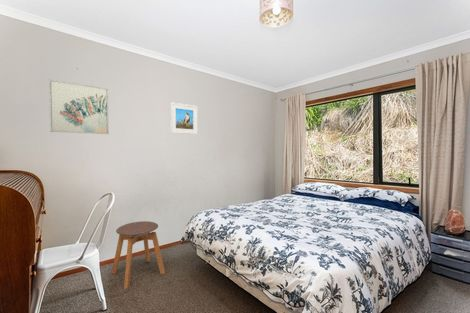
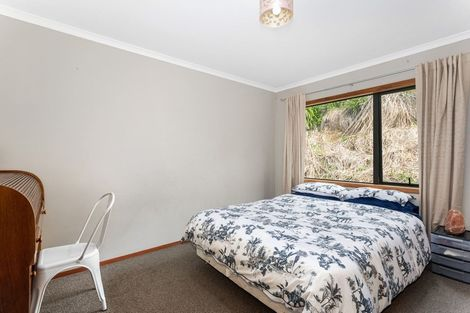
- stool [111,220,166,290]
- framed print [169,101,199,135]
- wall art [48,78,110,135]
